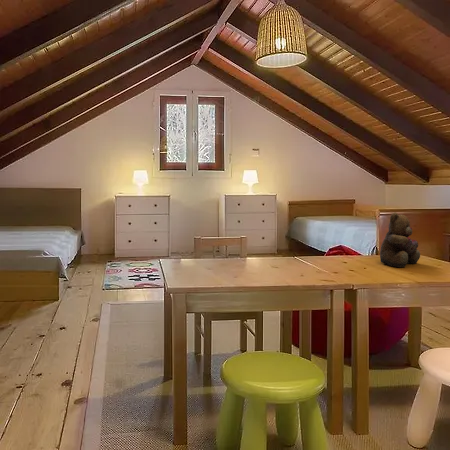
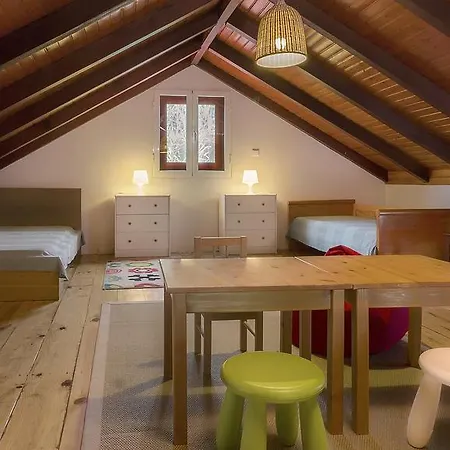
- teddy bear [379,211,421,268]
